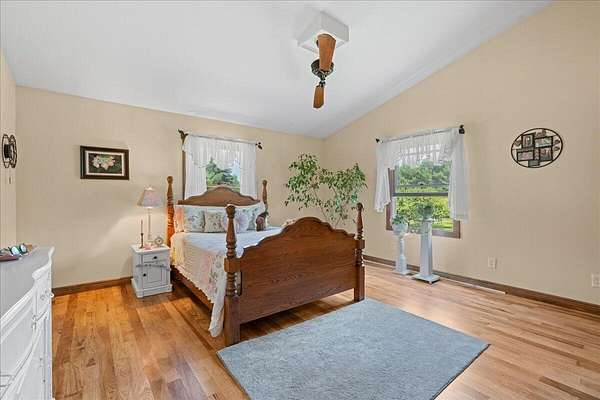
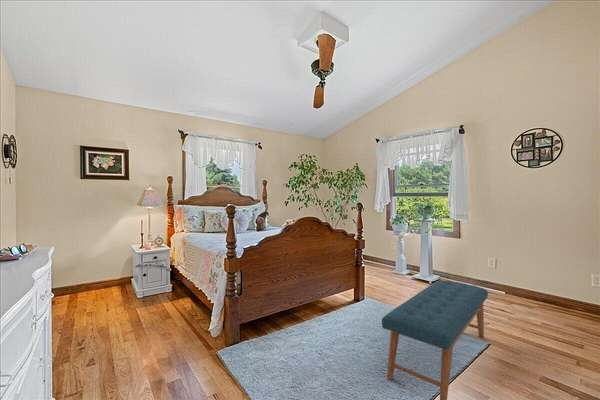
+ bench [381,279,489,400]
